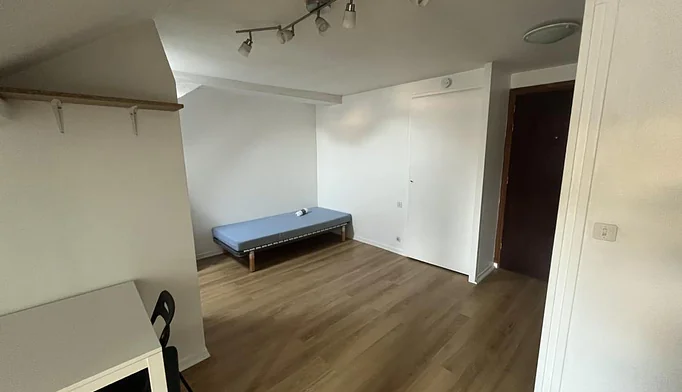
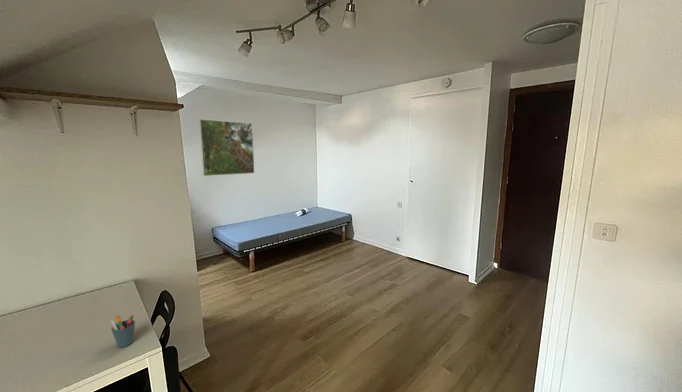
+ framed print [198,118,256,177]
+ pen holder [109,314,136,349]
